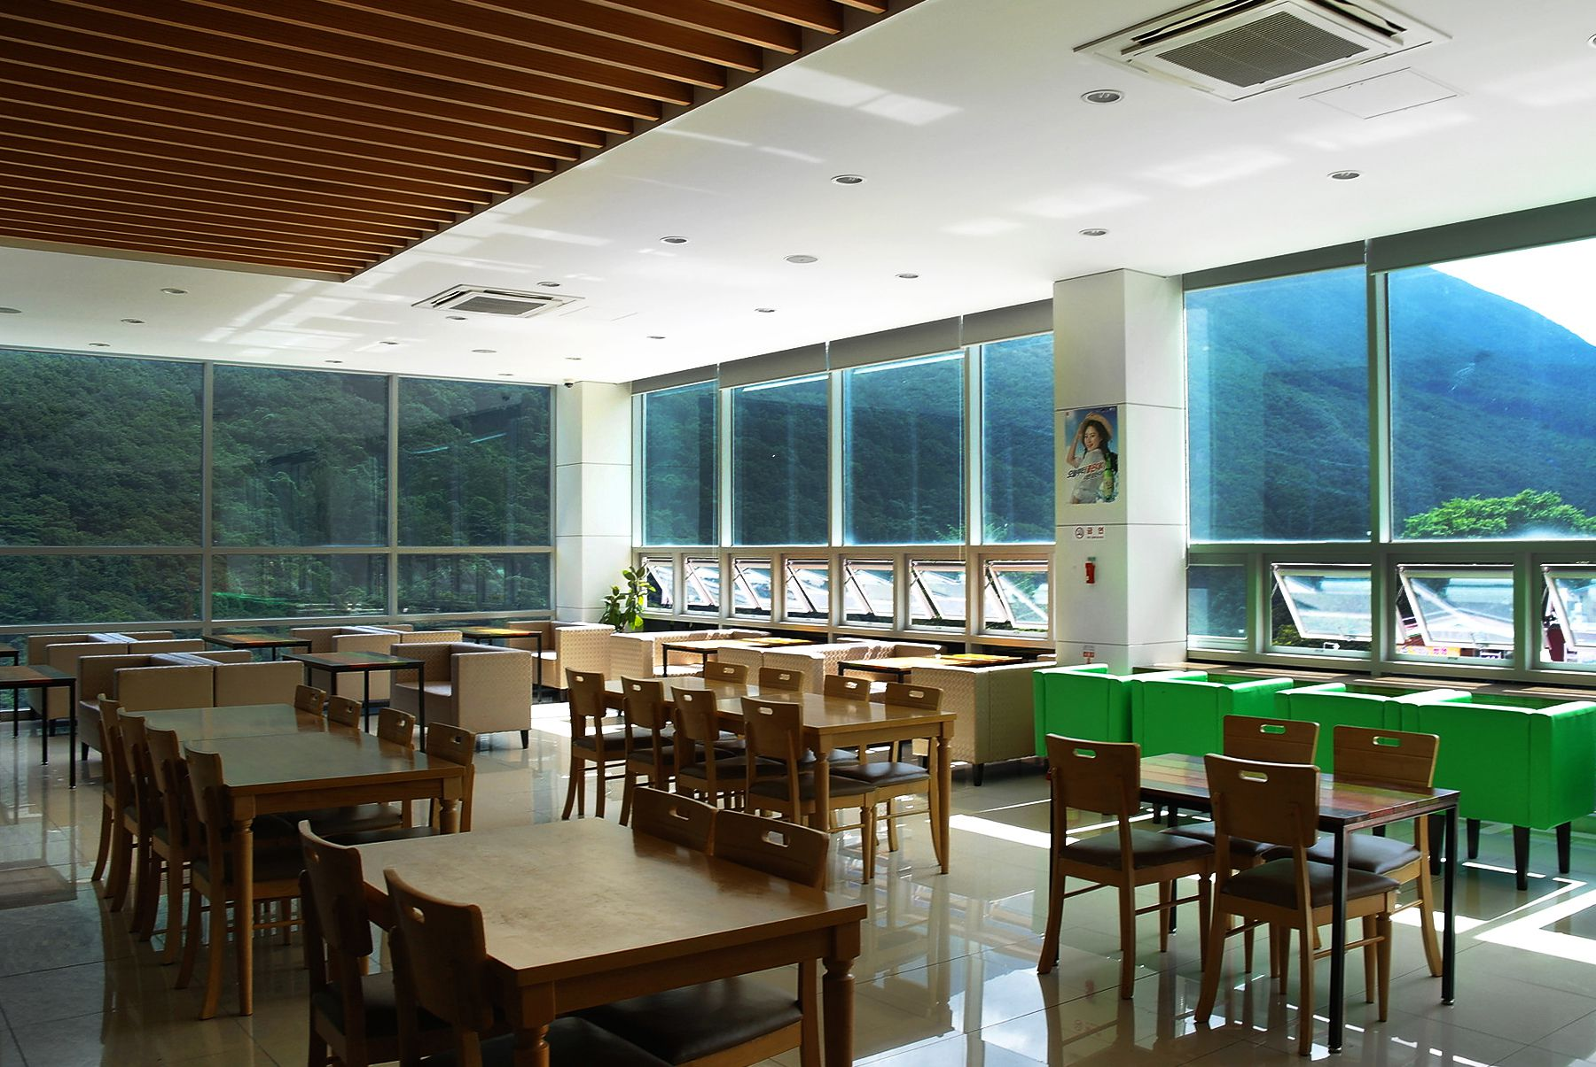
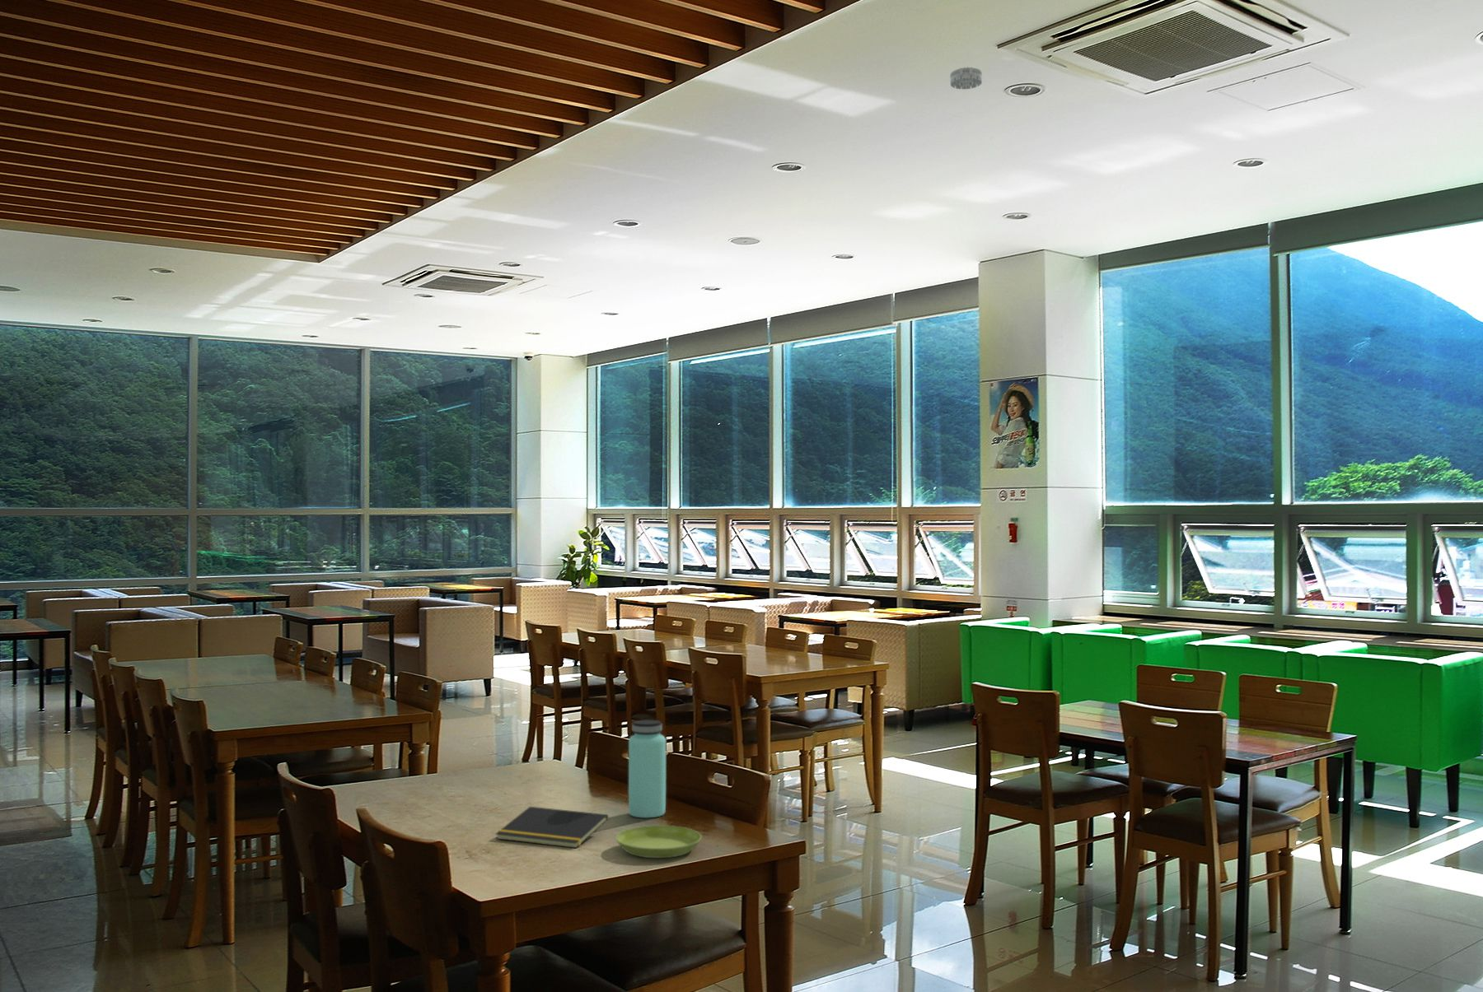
+ bottle [628,720,667,818]
+ notepad [494,806,609,849]
+ saucer [615,825,702,859]
+ smoke detector [949,66,982,90]
